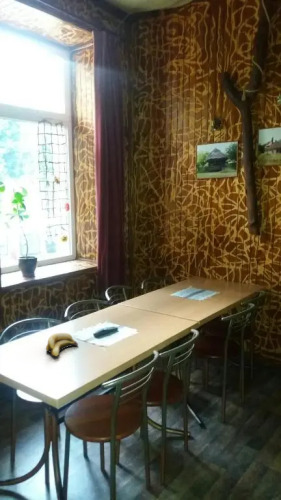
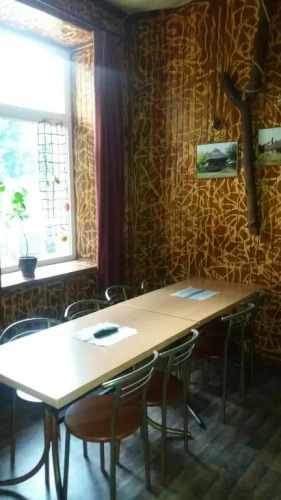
- banana [45,332,79,358]
